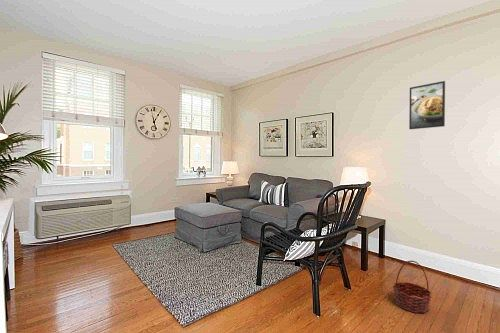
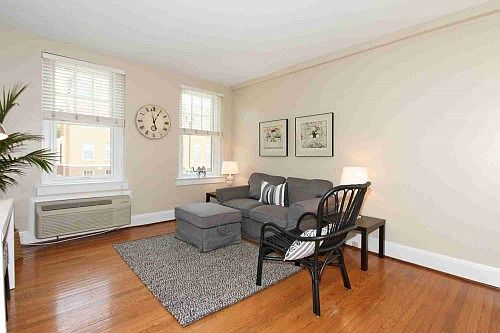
- basket [392,260,433,314]
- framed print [408,80,446,130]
